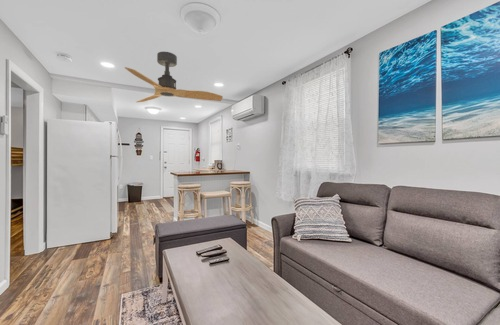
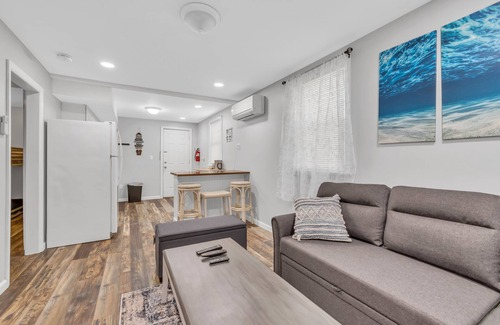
- ceiling fan [124,51,223,103]
